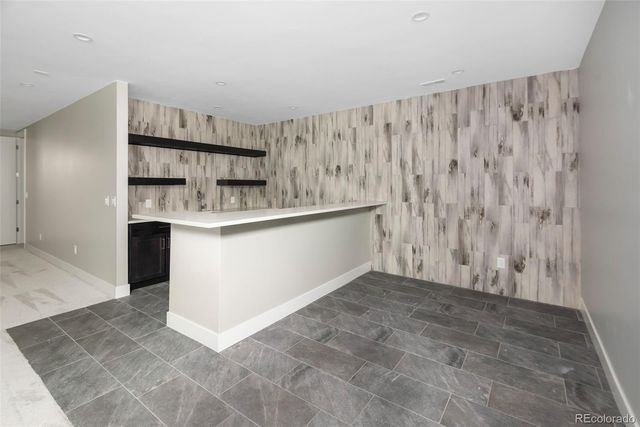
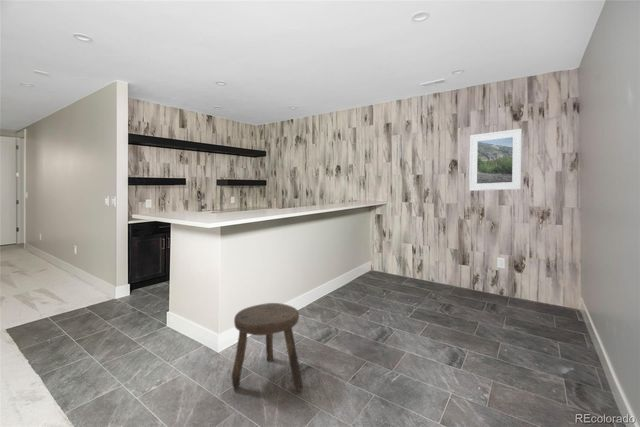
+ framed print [468,128,523,192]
+ stool [231,302,304,392]
